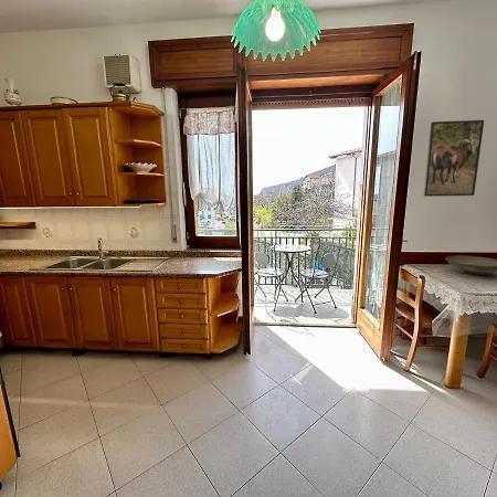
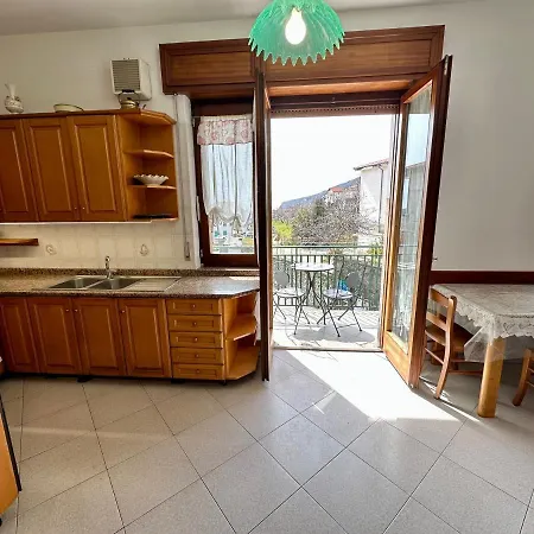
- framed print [423,119,485,198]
- decorative bowl [444,255,497,276]
